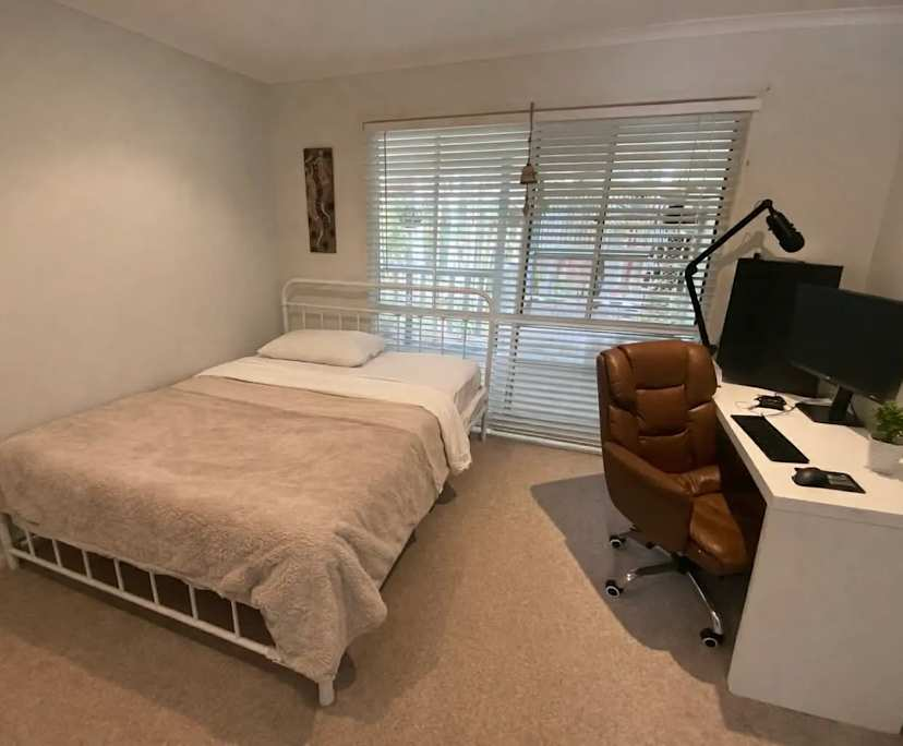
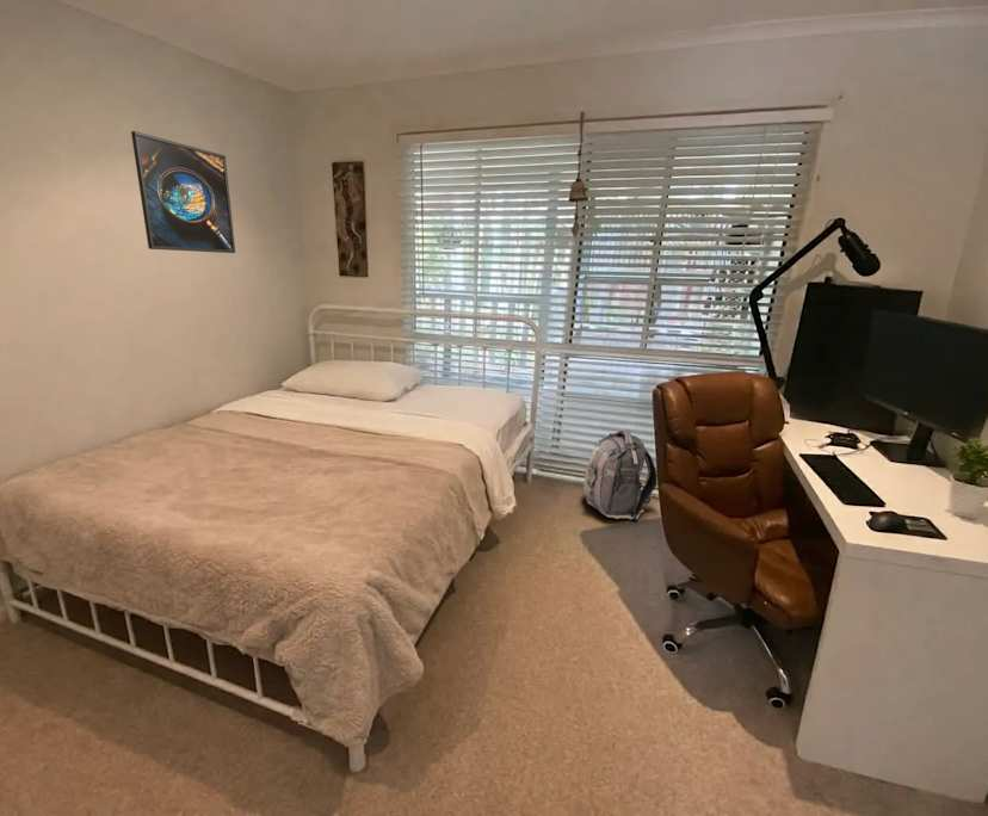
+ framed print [130,130,236,254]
+ backpack [582,428,657,520]
